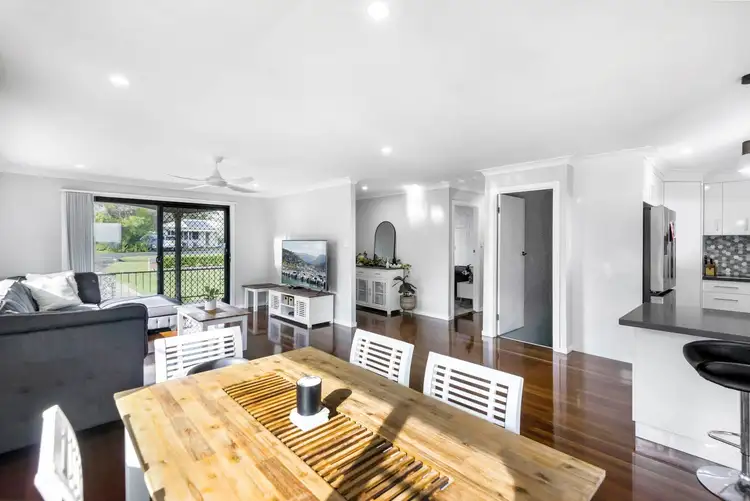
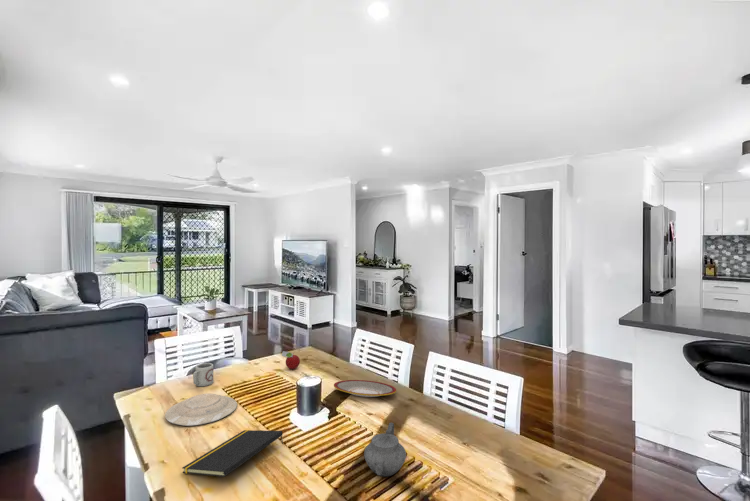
+ notepad [181,429,284,478]
+ plate [333,379,397,398]
+ teapot [363,422,407,477]
+ plate [164,393,238,427]
+ fruit [281,350,301,370]
+ cup [192,362,214,387]
